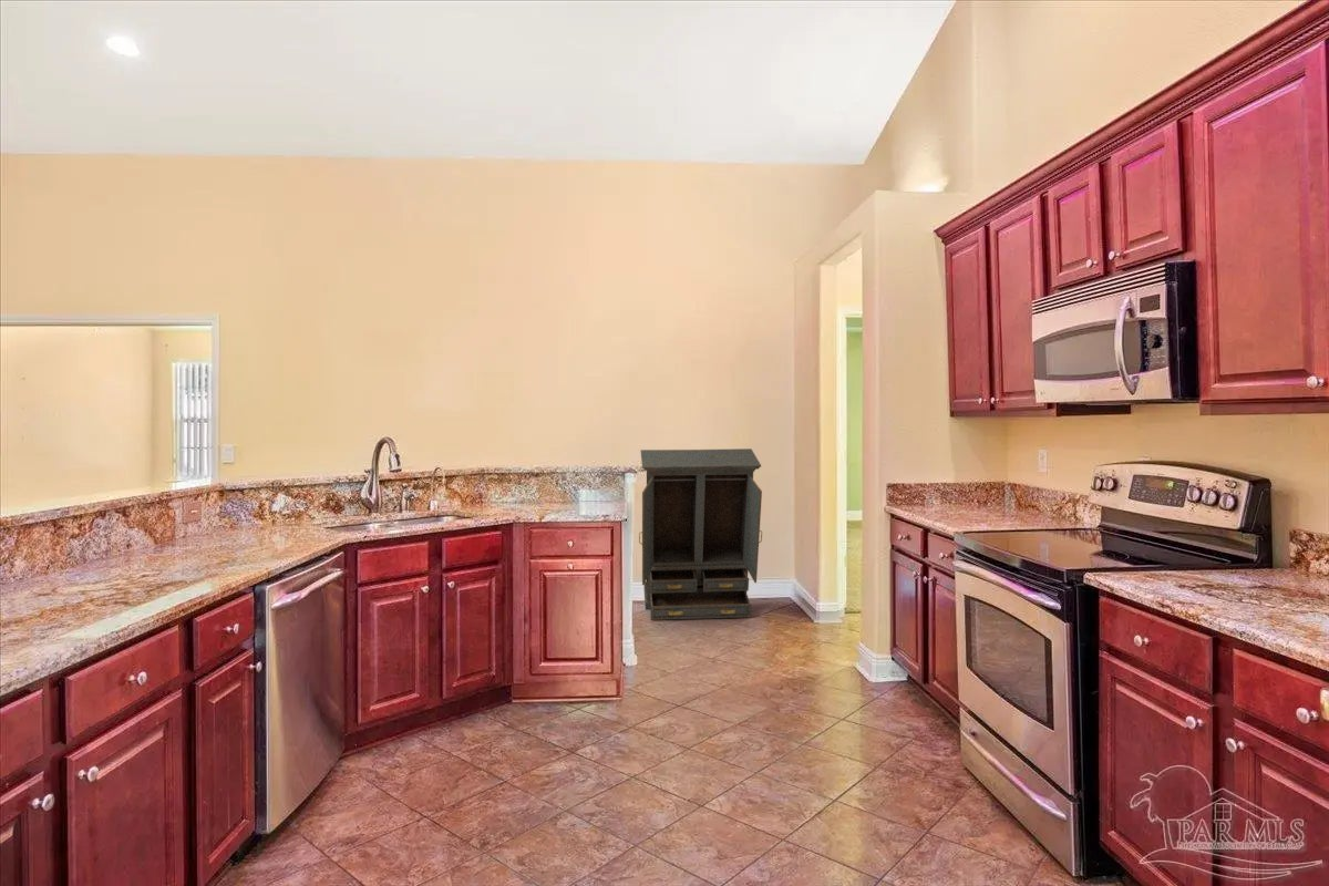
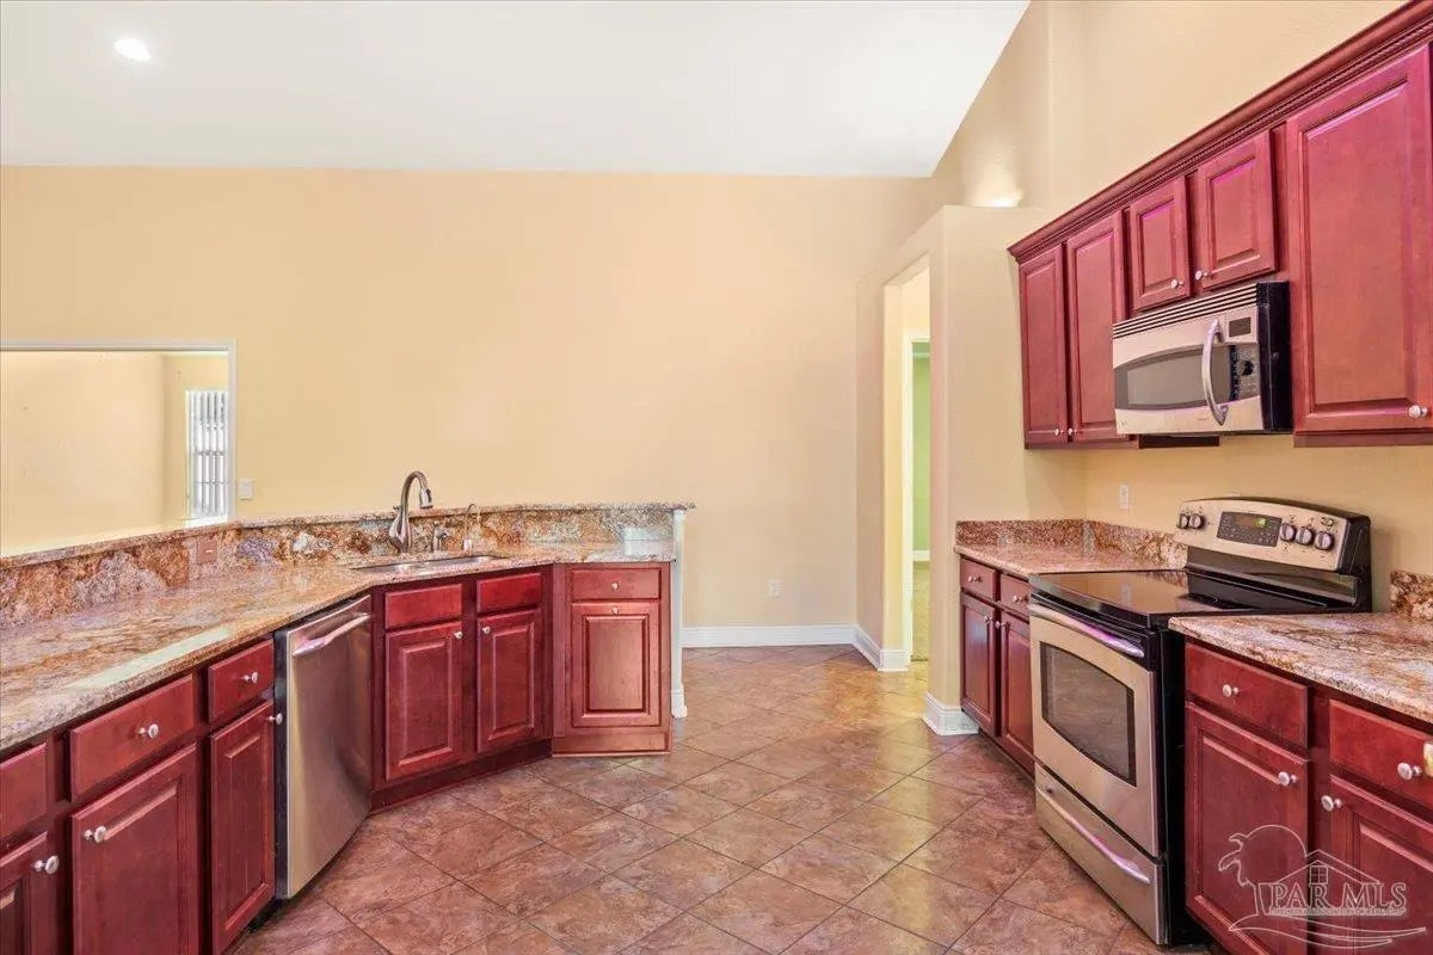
- storage cabinet [638,447,763,621]
